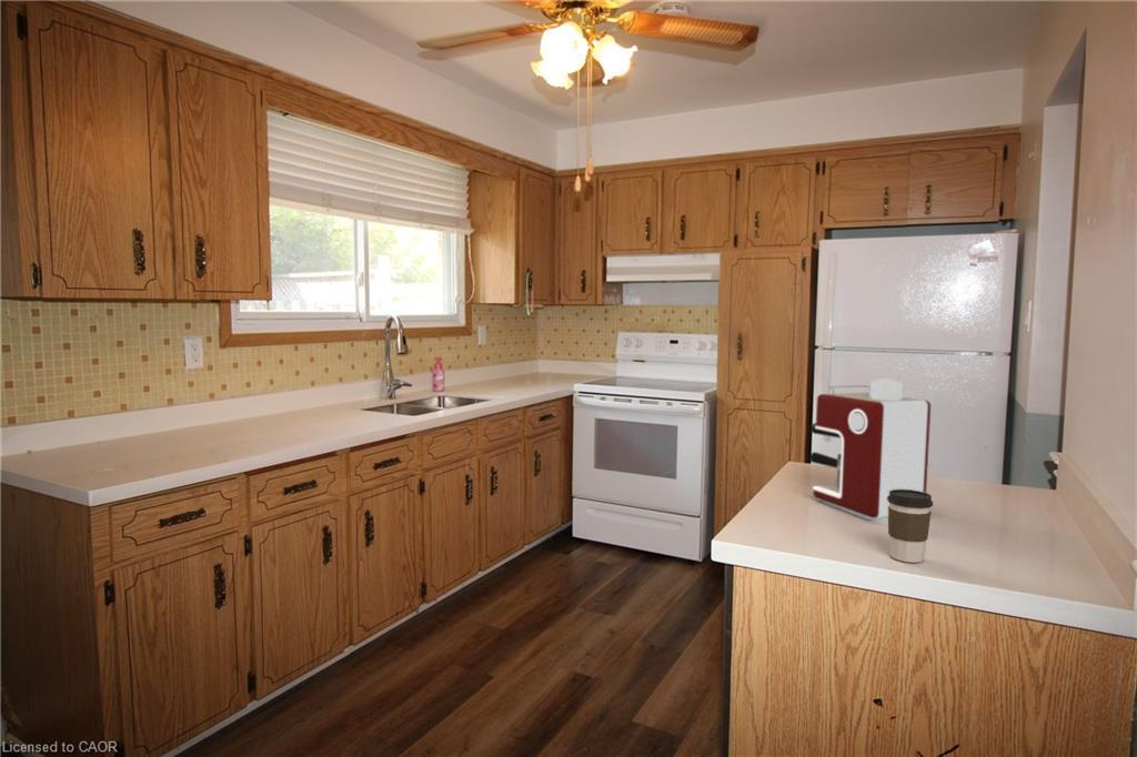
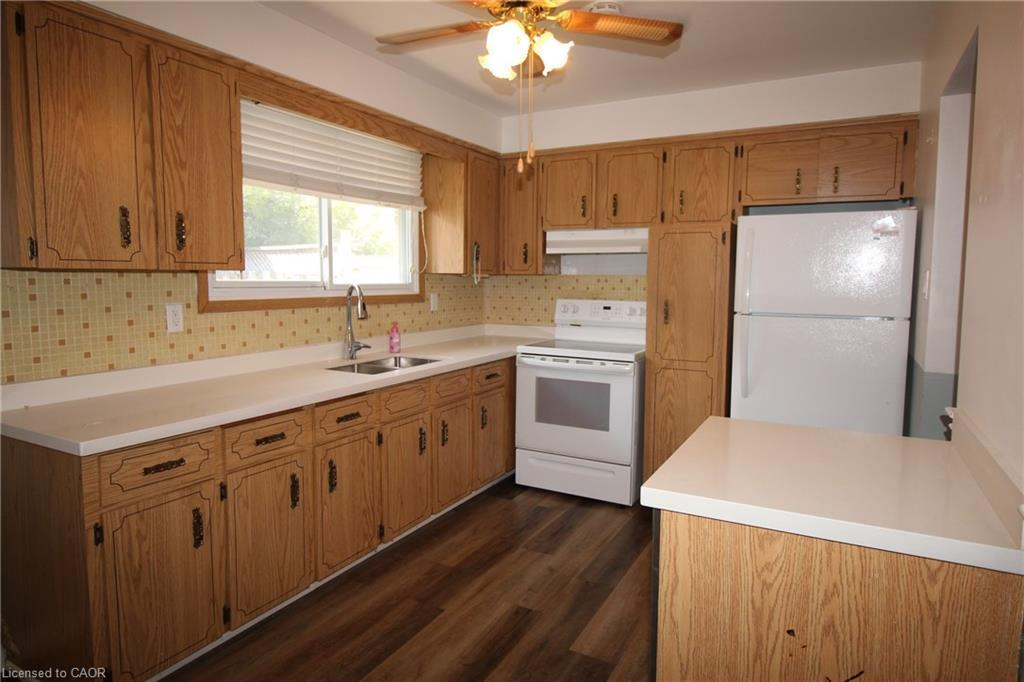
- coffee maker [808,377,932,519]
- coffee cup [887,489,934,564]
